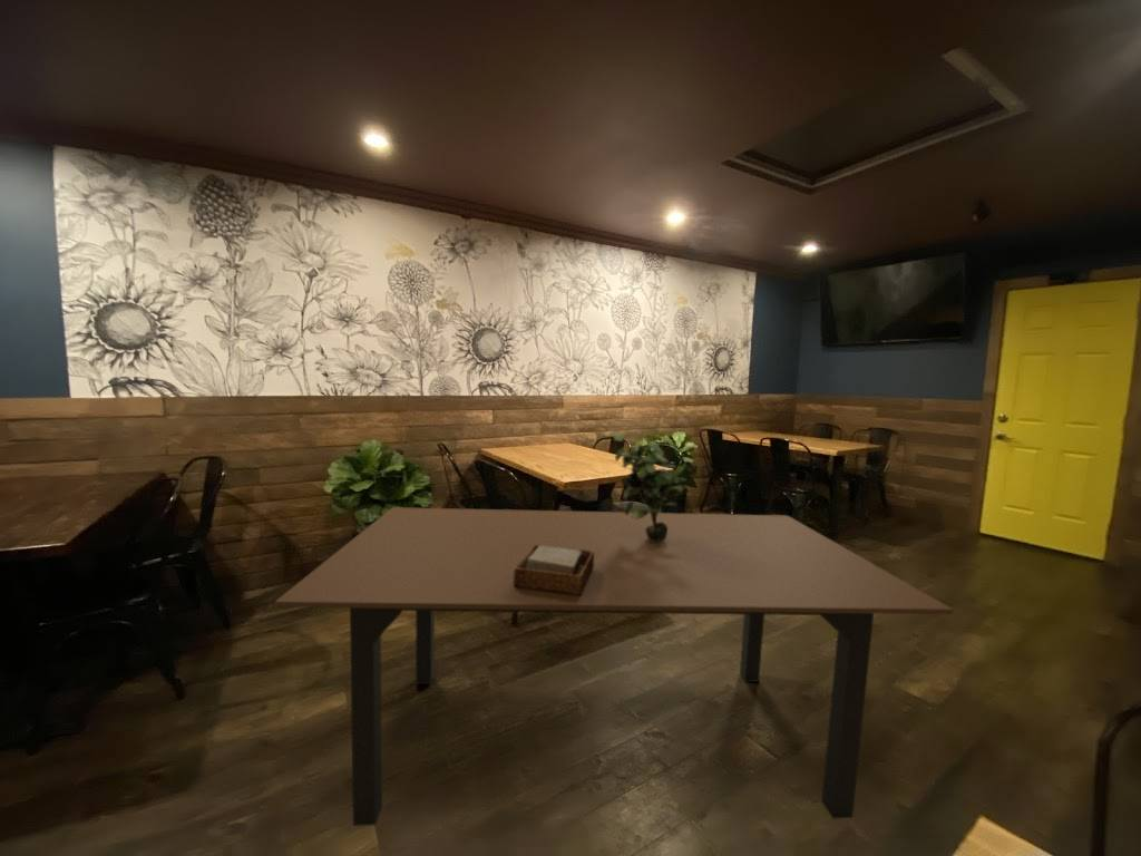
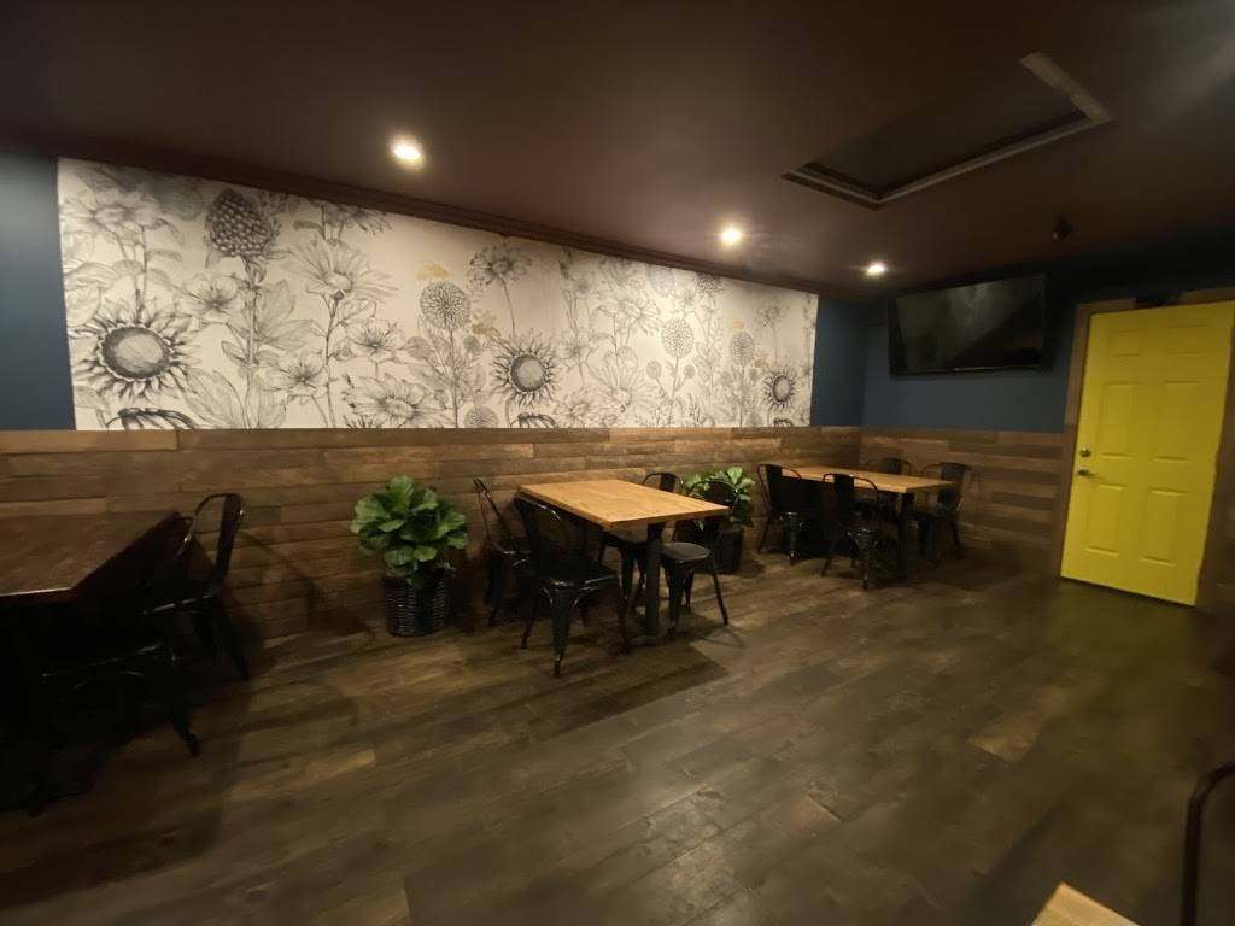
- potted plant [613,431,689,542]
- dining table [274,506,954,827]
- napkin holder [514,545,594,595]
